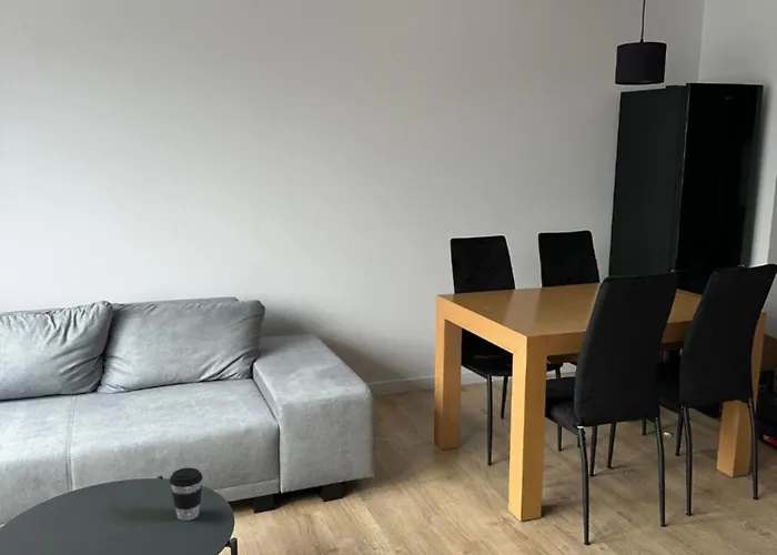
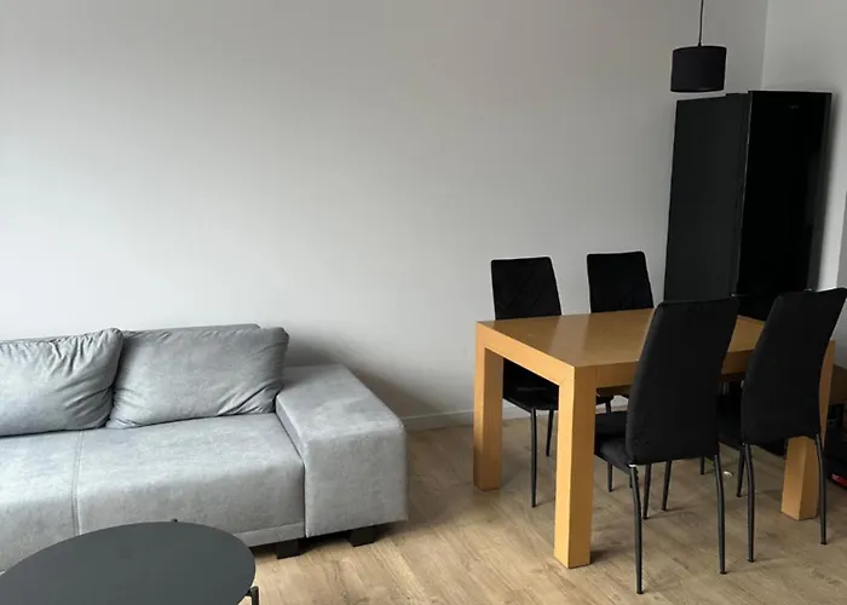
- coffee cup [169,467,203,522]
